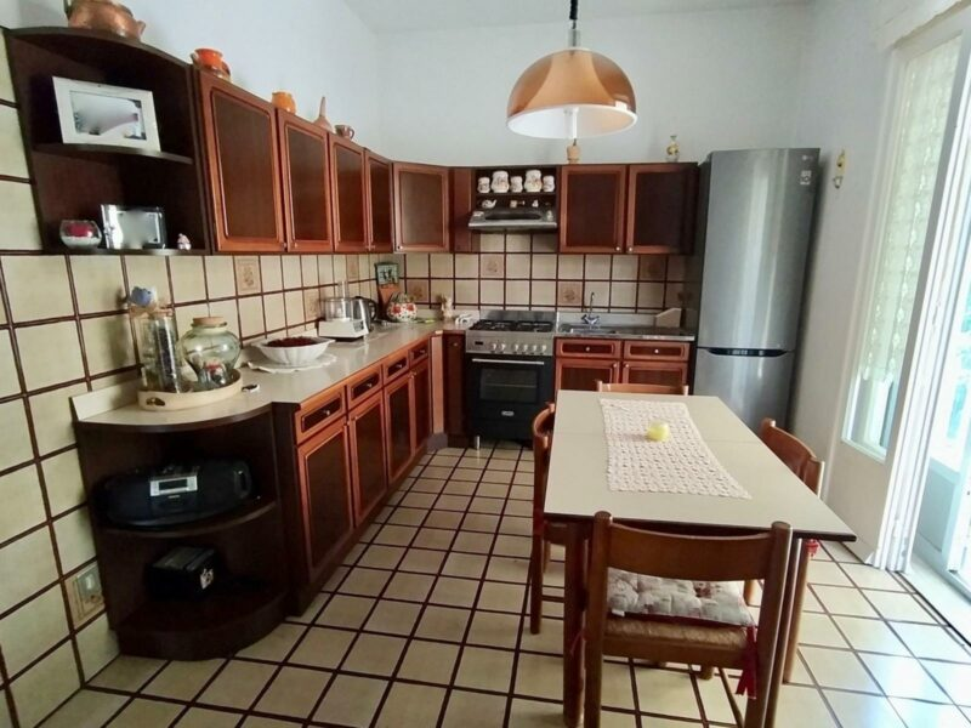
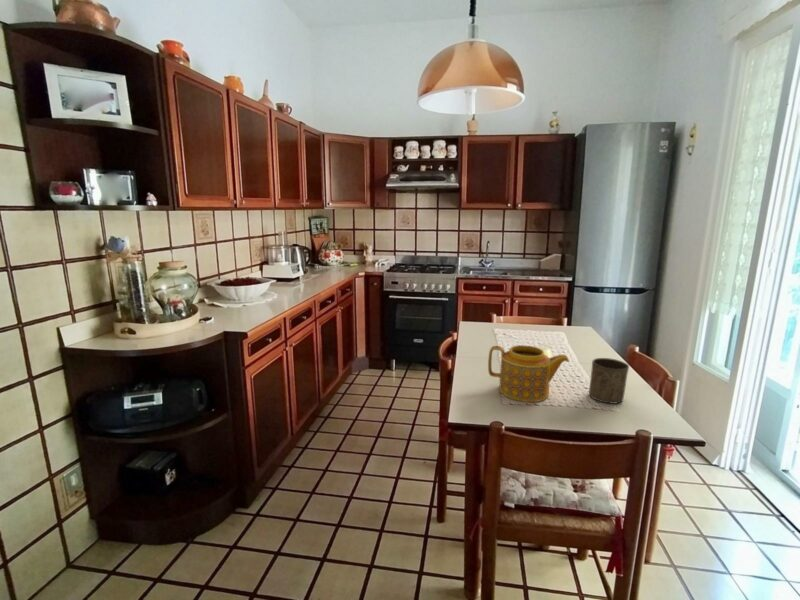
+ teapot [487,344,570,403]
+ cup [588,357,630,405]
